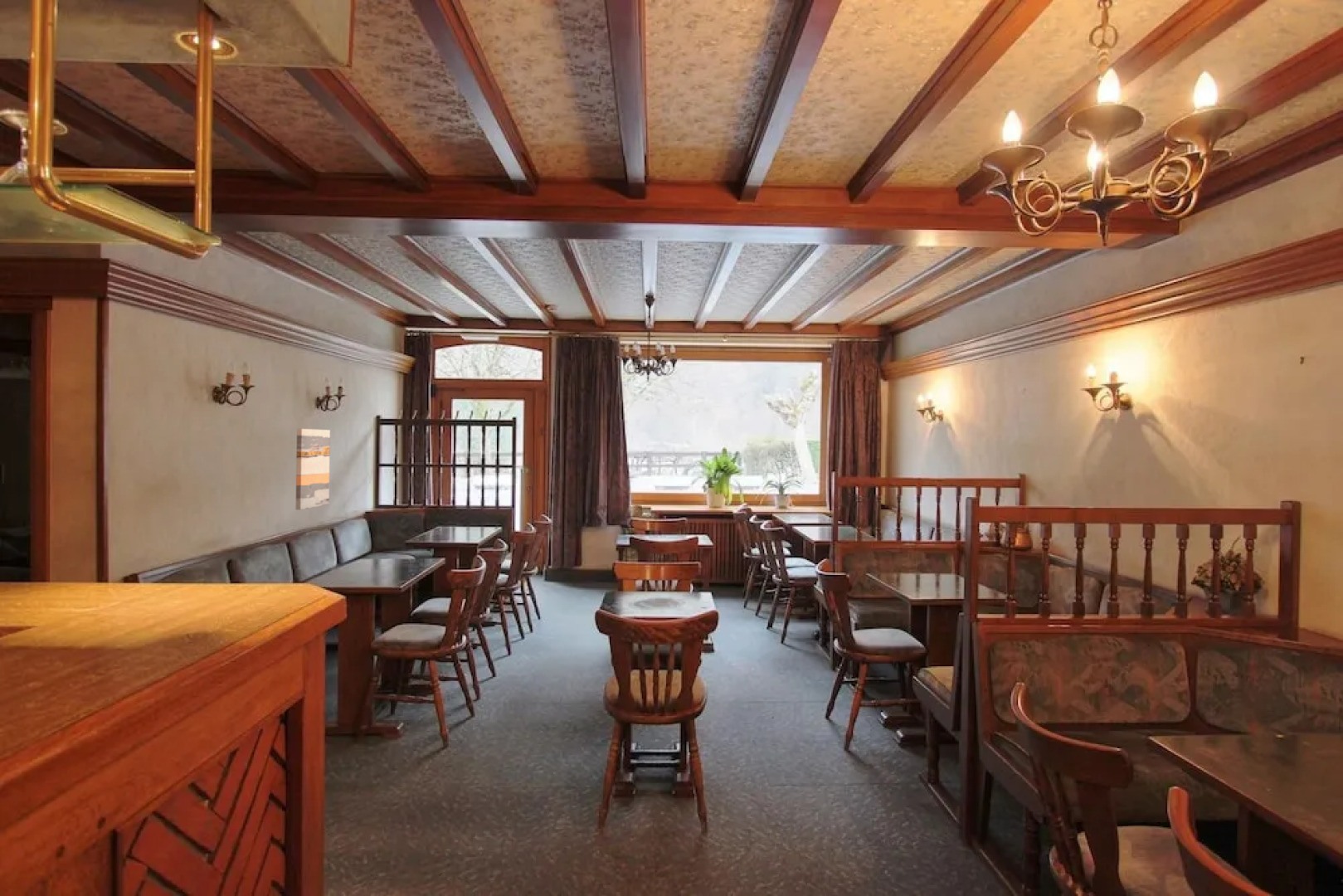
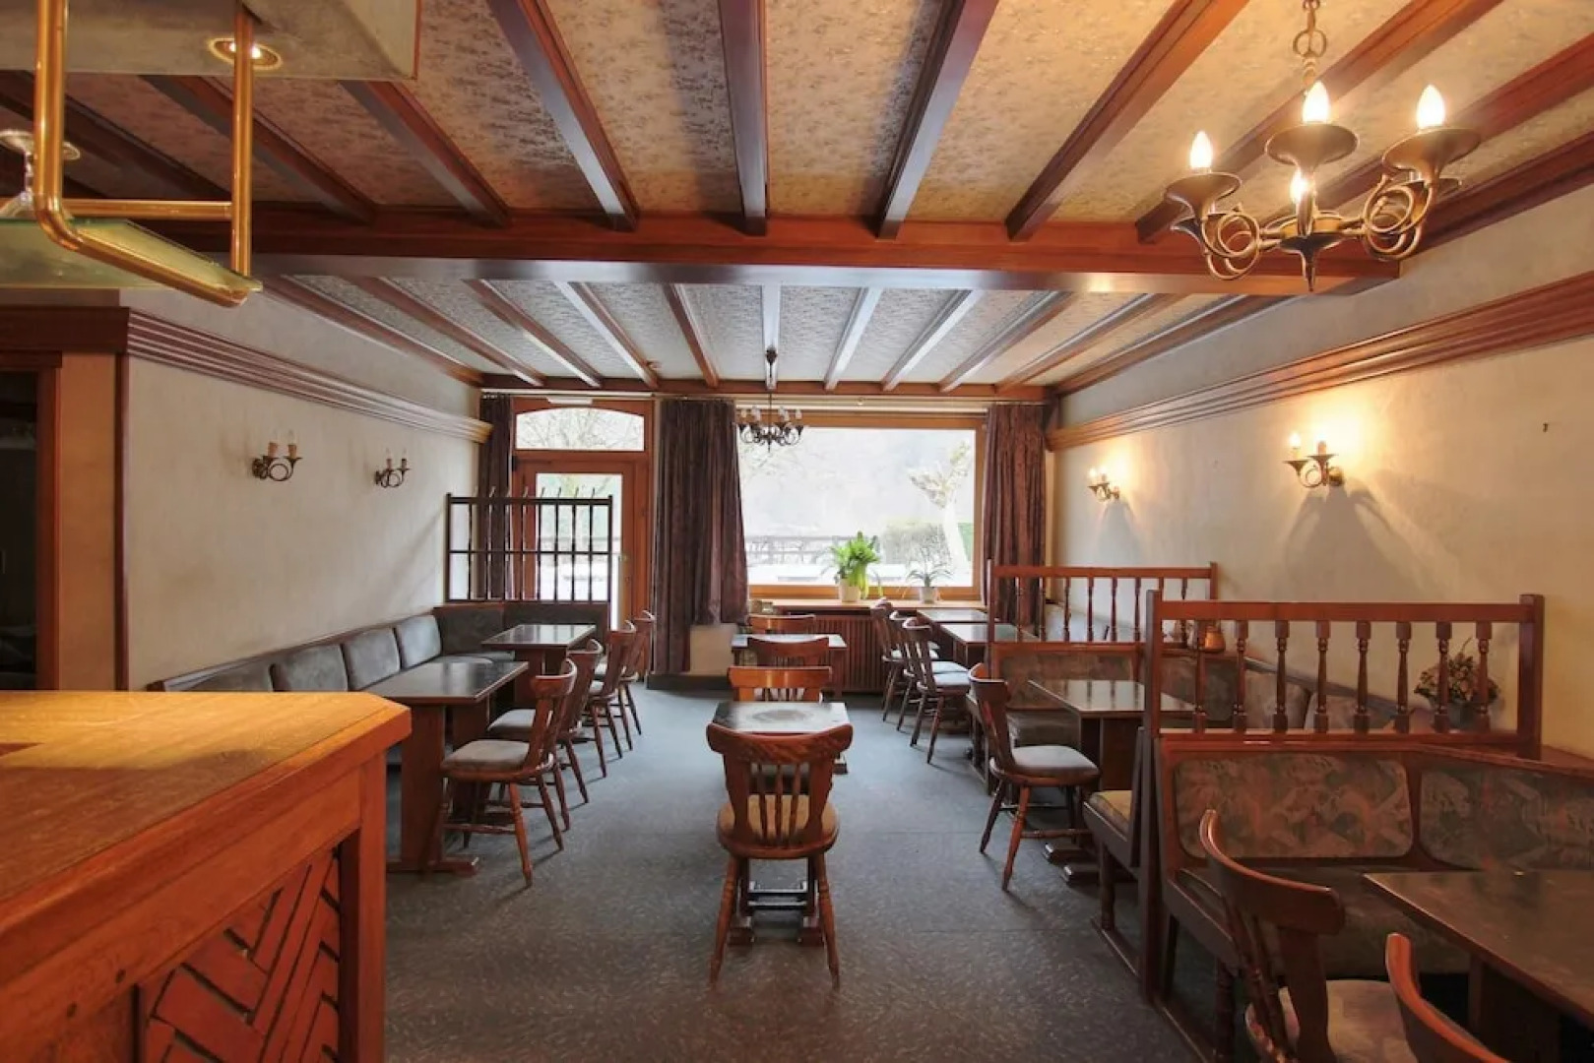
- wall art [295,428,331,510]
